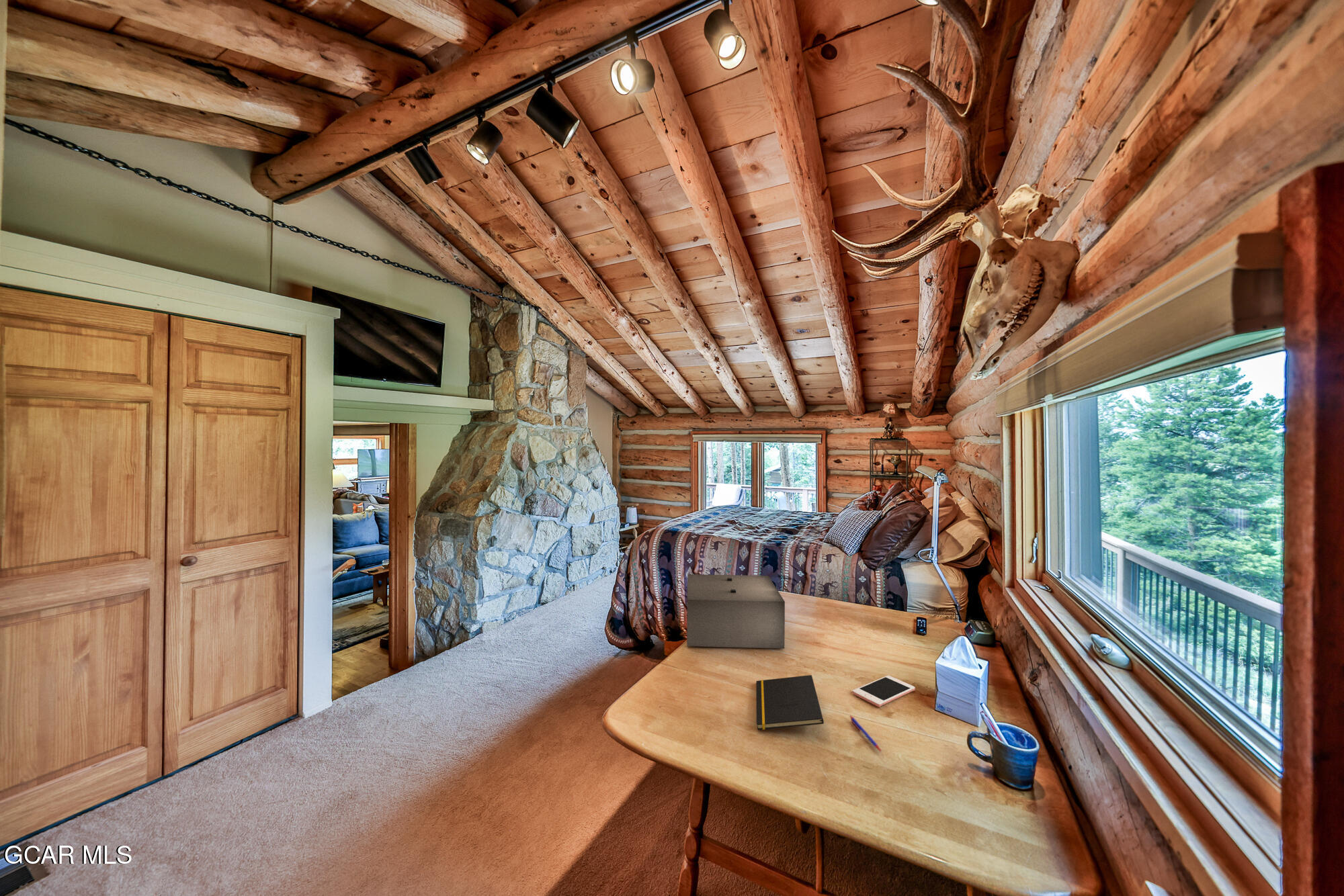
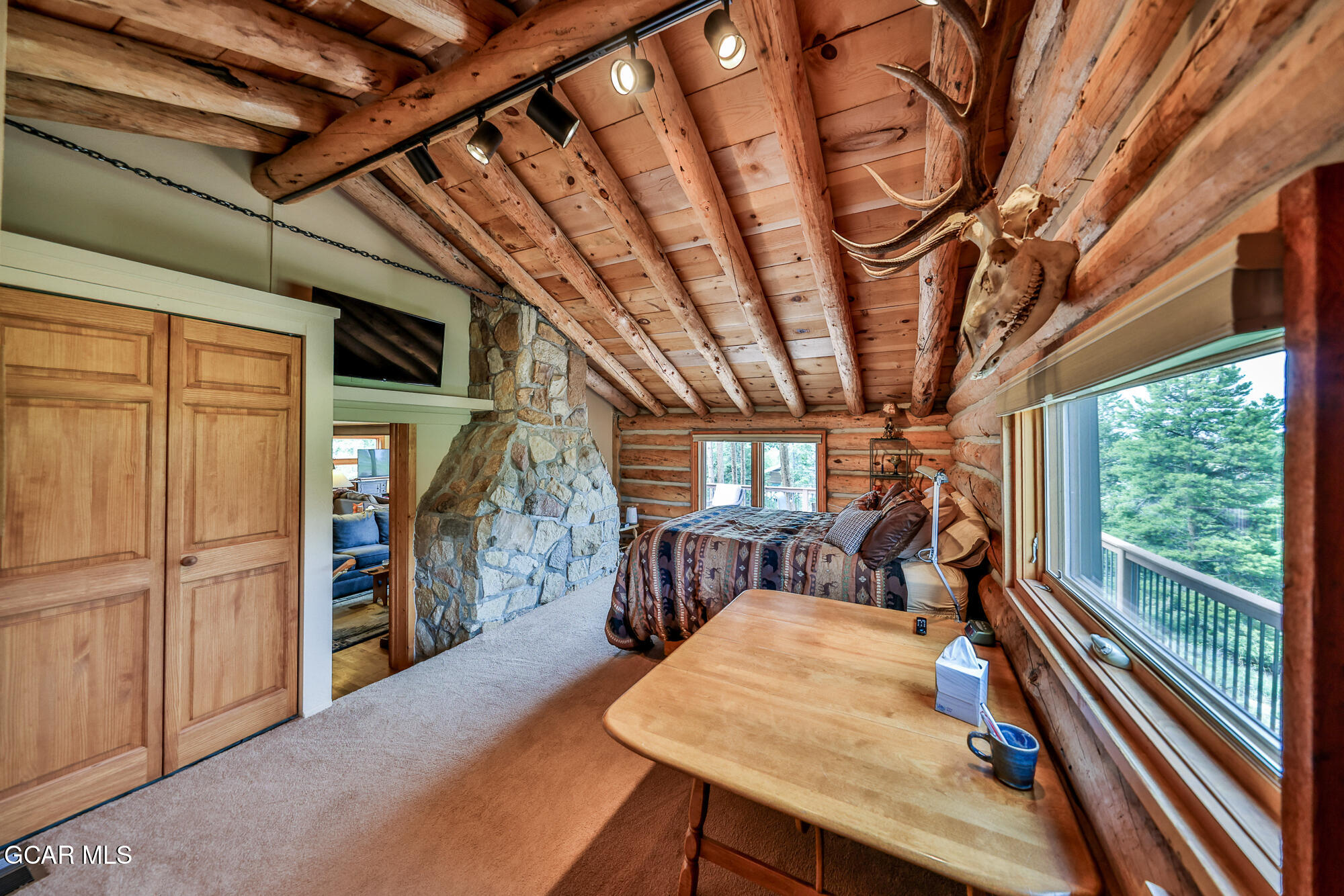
- speaker [686,574,786,649]
- cell phone [852,675,916,707]
- pen [849,715,882,753]
- notepad [755,674,825,730]
